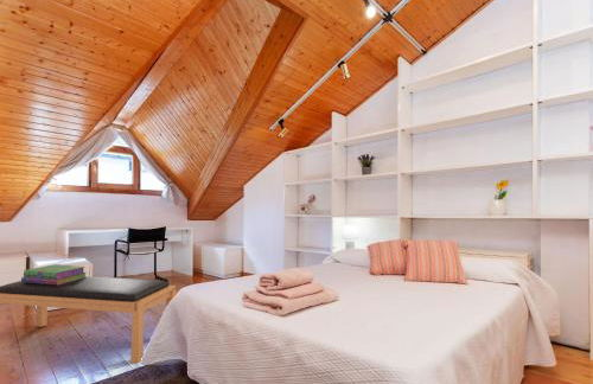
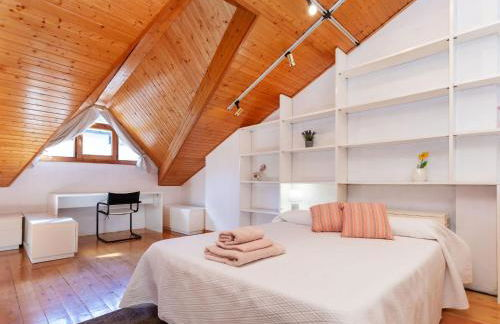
- stack of books [20,263,88,286]
- bench [0,275,177,364]
